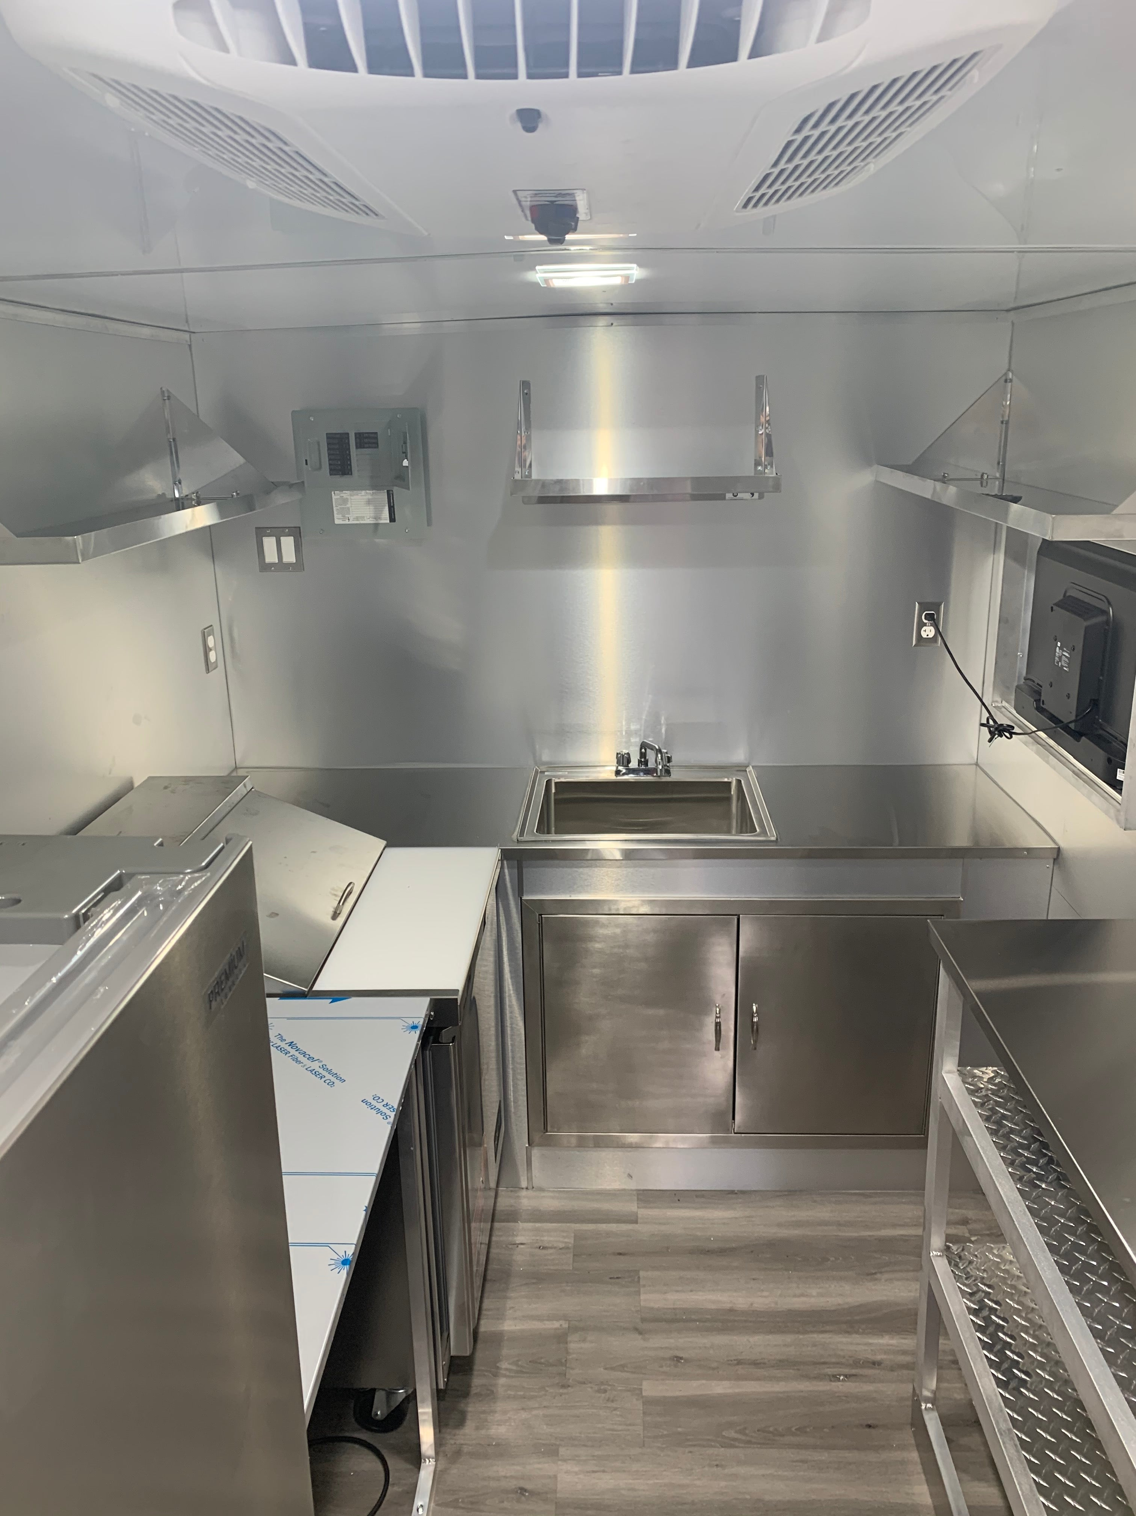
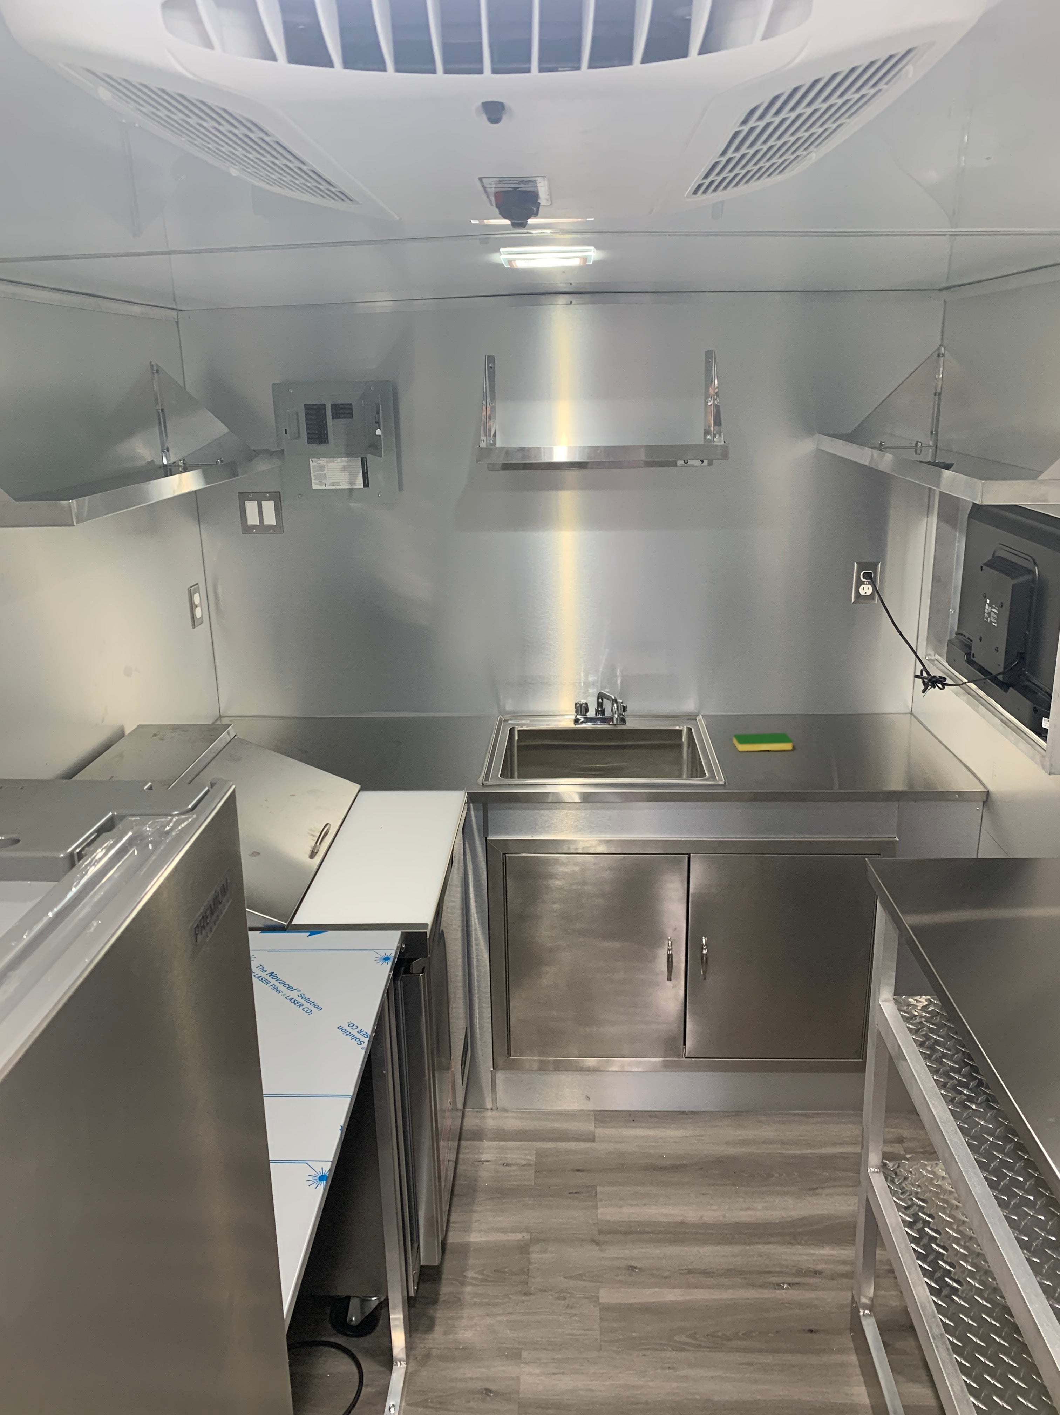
+ dish sponge [733,732,793,751]
